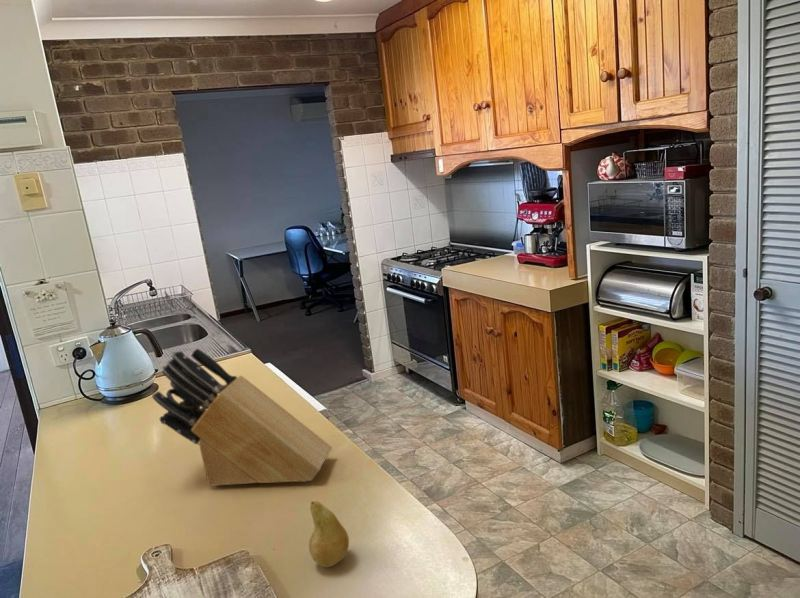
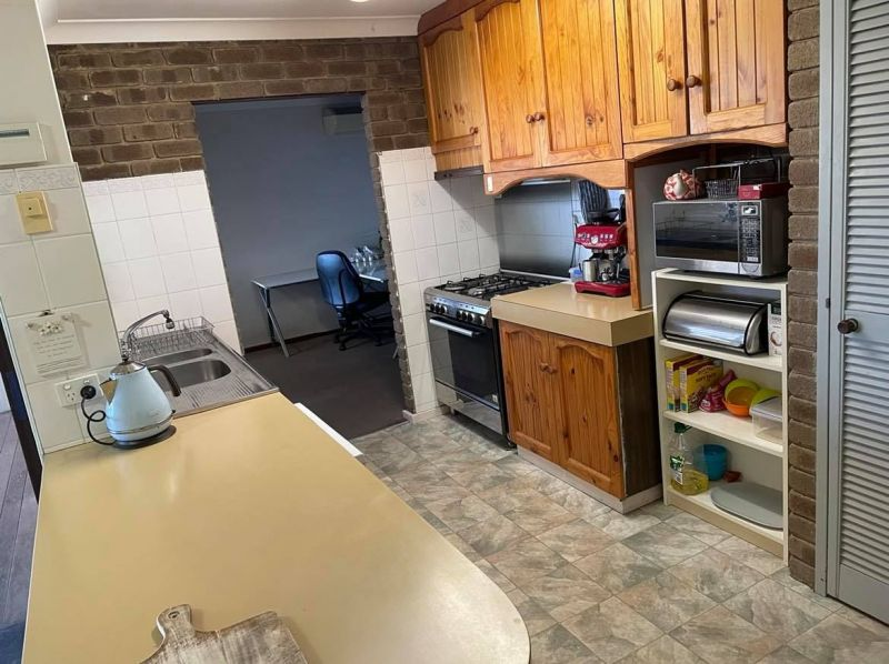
- fruit [308,500,350,568]
- knife block [151,348,333,487]
